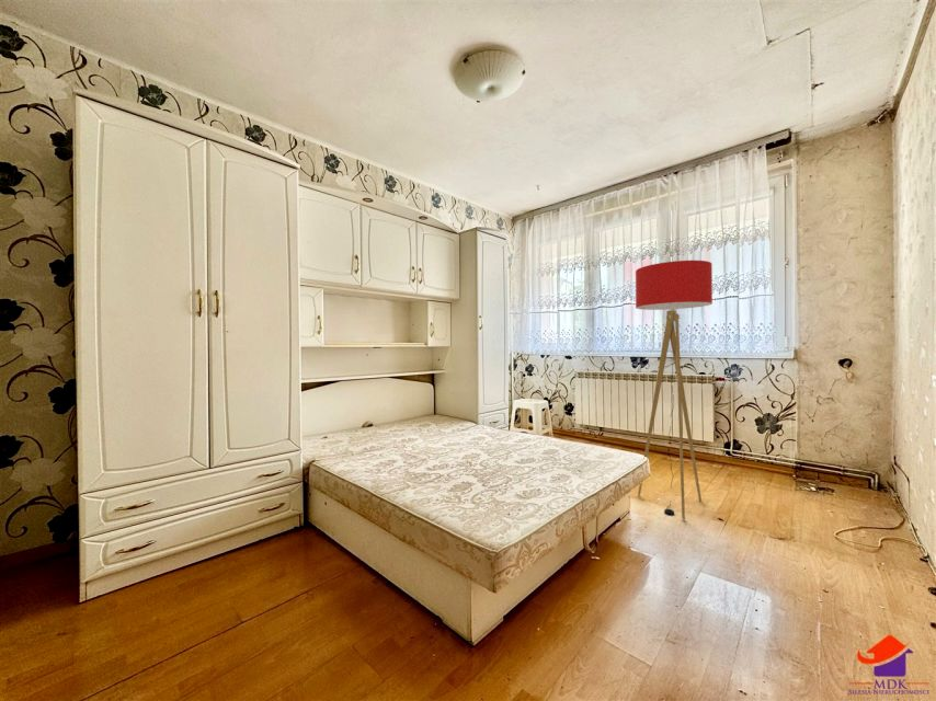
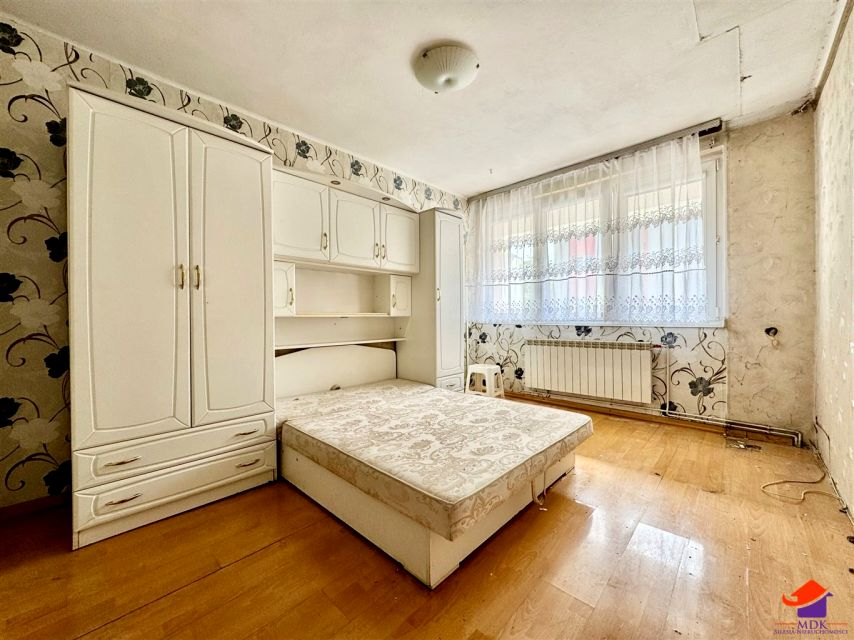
- floor lamp [635,260,714,520]
